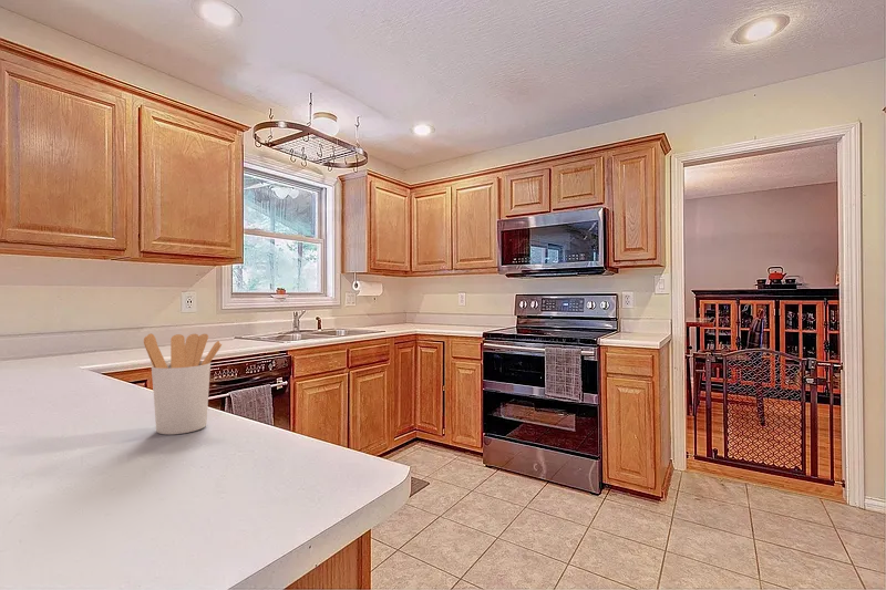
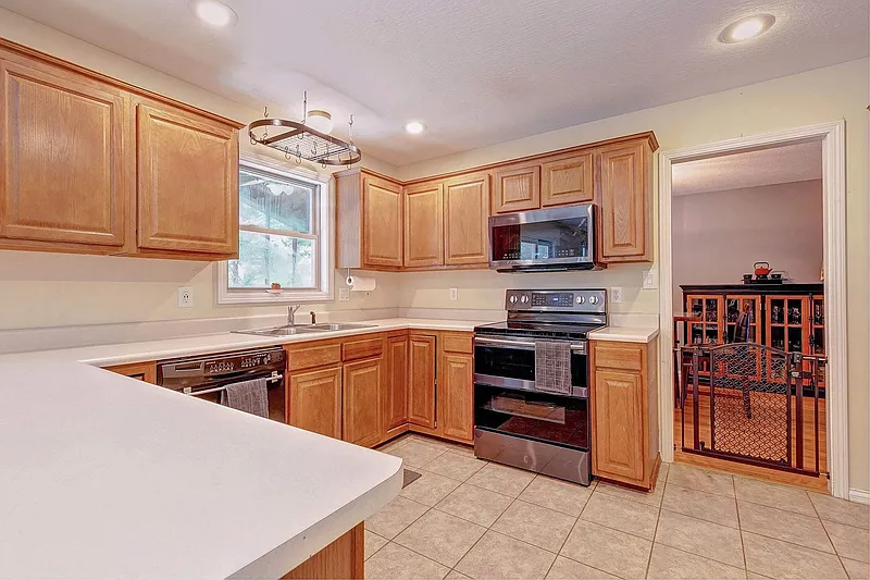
- utensil holder [143,333,223,435]
